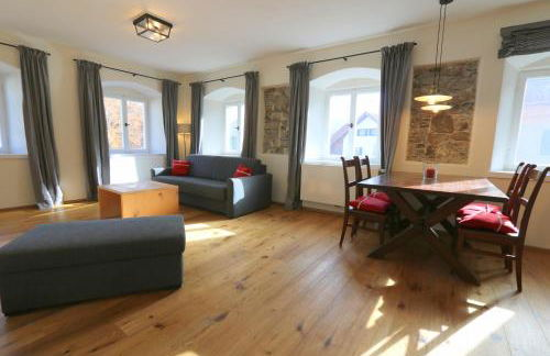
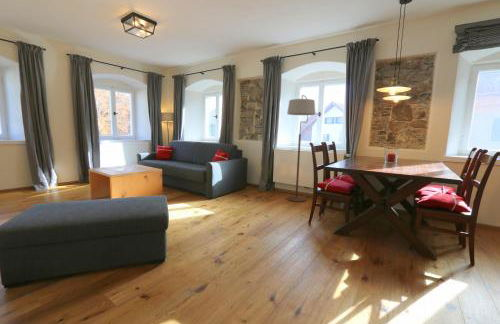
+ floor lamp [286,94,316,203]
